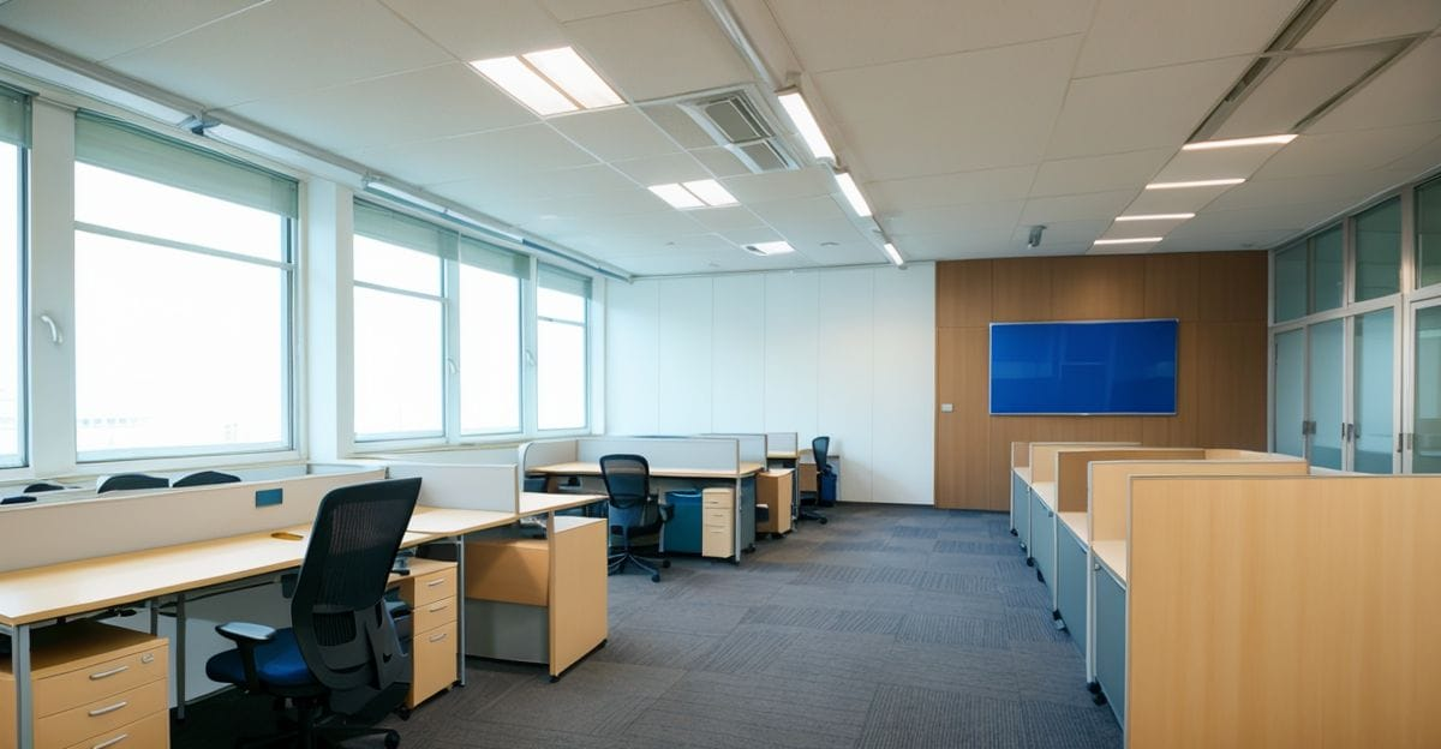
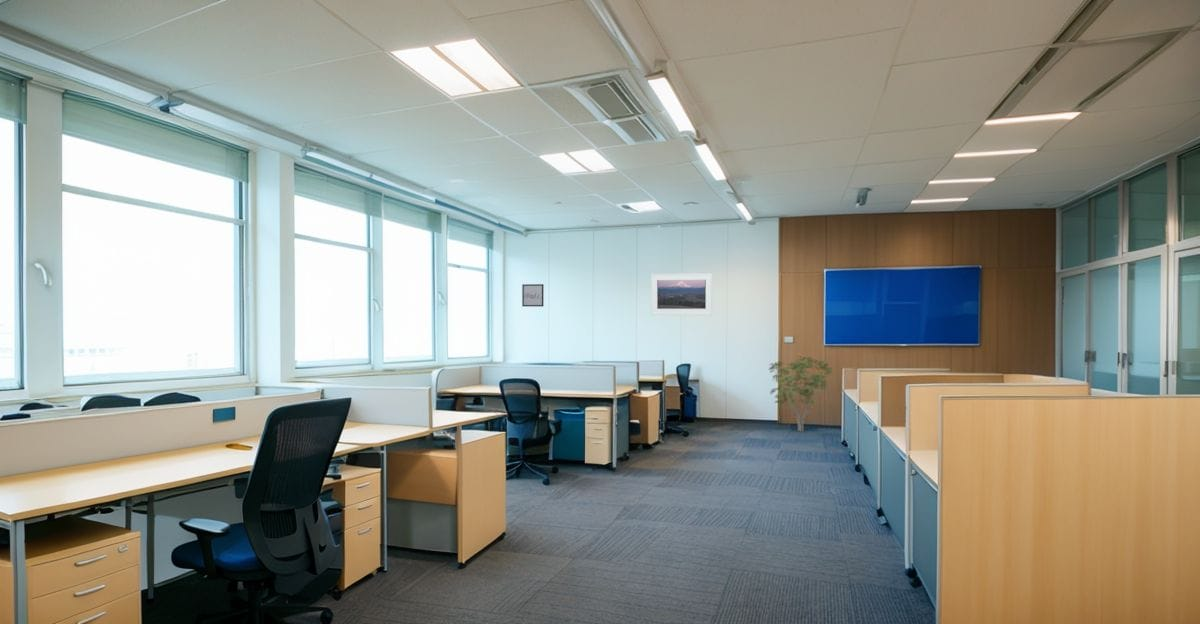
+ shrub [768,355,834,433]
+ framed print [650,272,713,316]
+ wall art [521,283,545,307]
